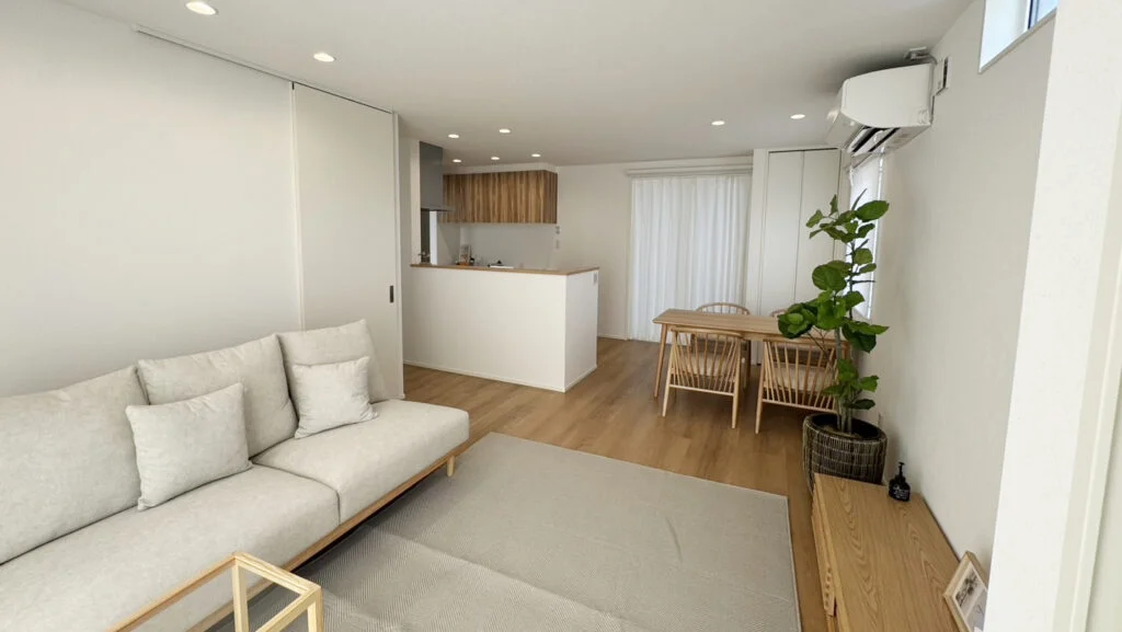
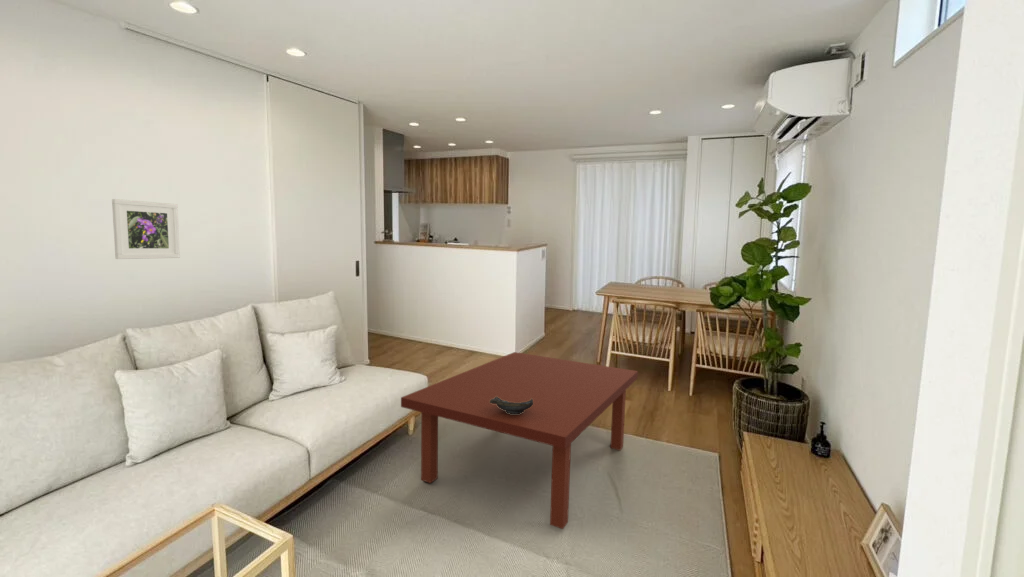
+ coffee table [400,351,639,530]
+ ceramic bowl [490,396,533,414]
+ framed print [111,198,181,260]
